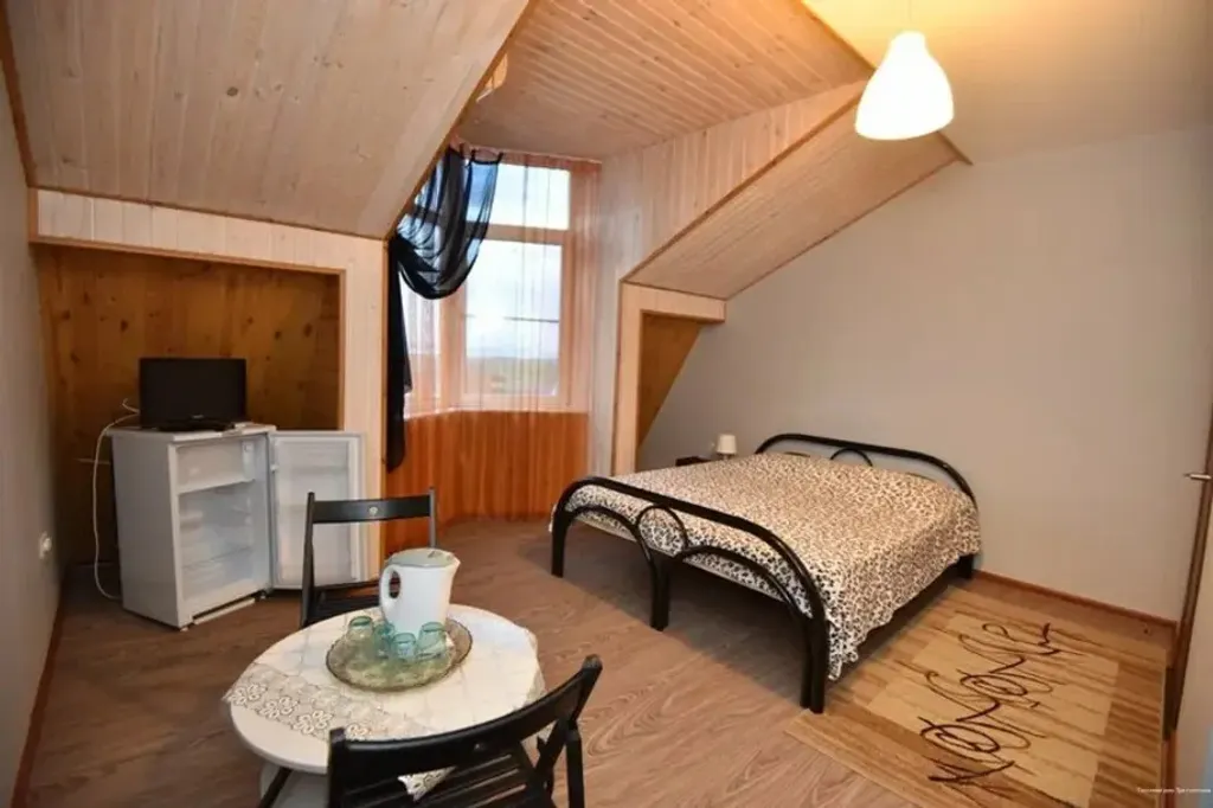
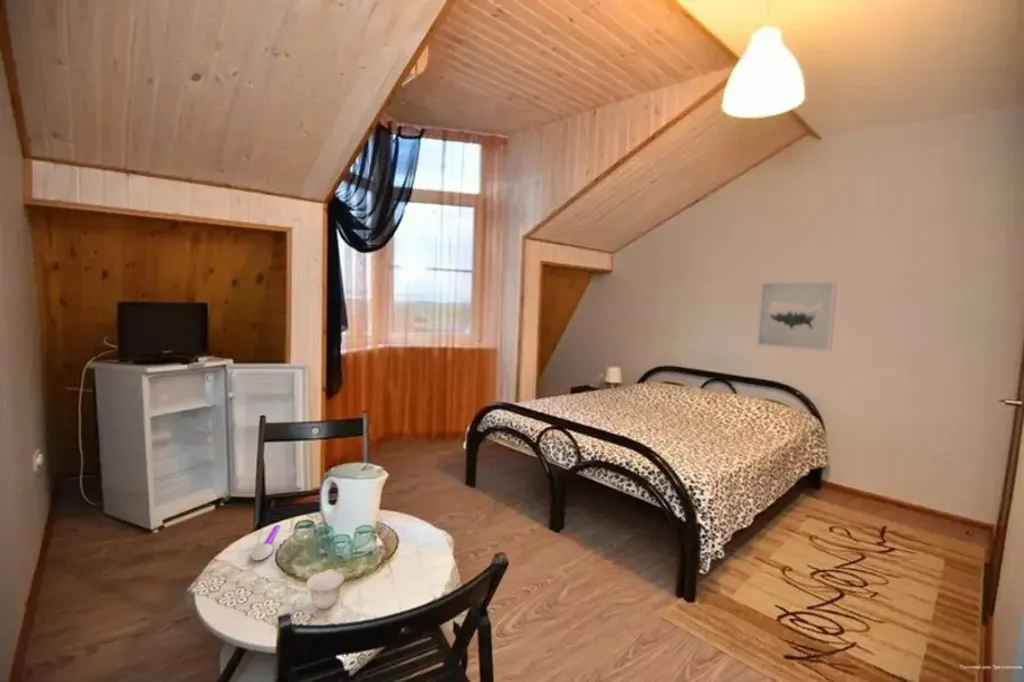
+ spoon [250,524,281,561]
+ teacup [305,568,346,610]
+ wall art [755,280,838,353]
